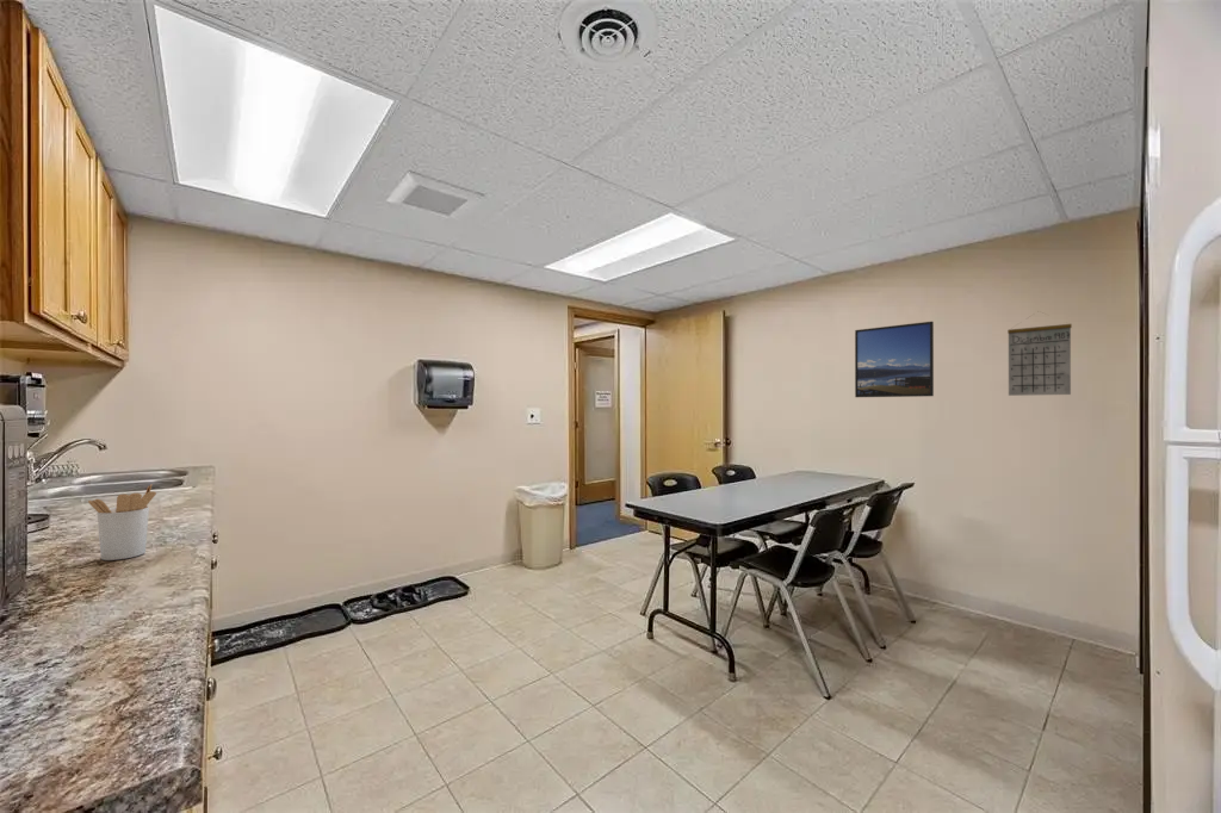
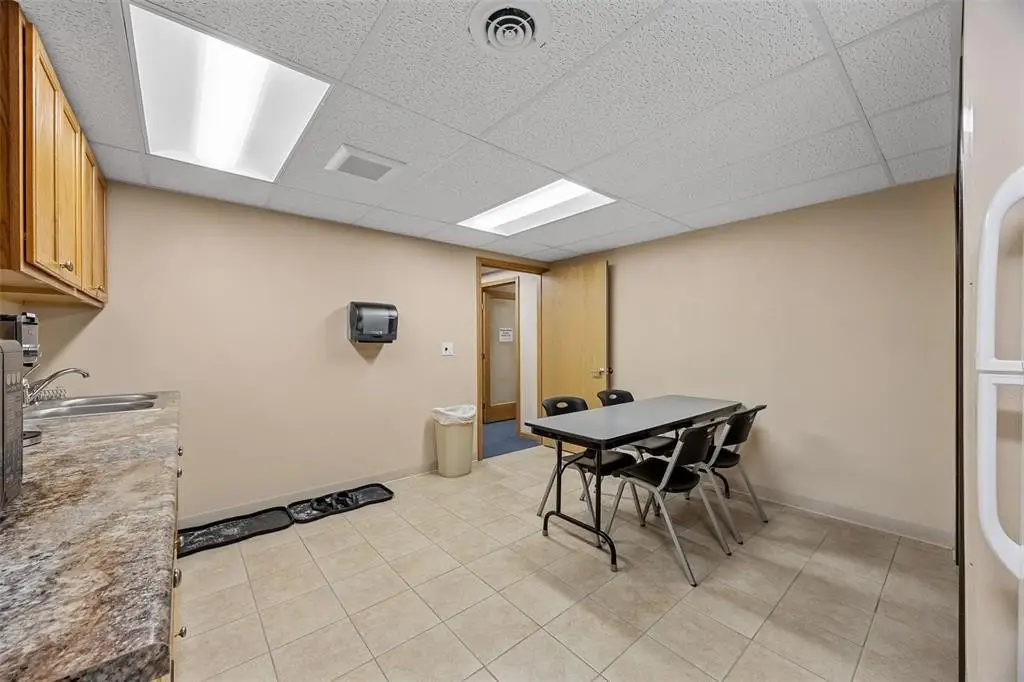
- utensil holder [87,484,157,561]
- calendar [1006,310,1073,397]
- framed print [854,321,935,398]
